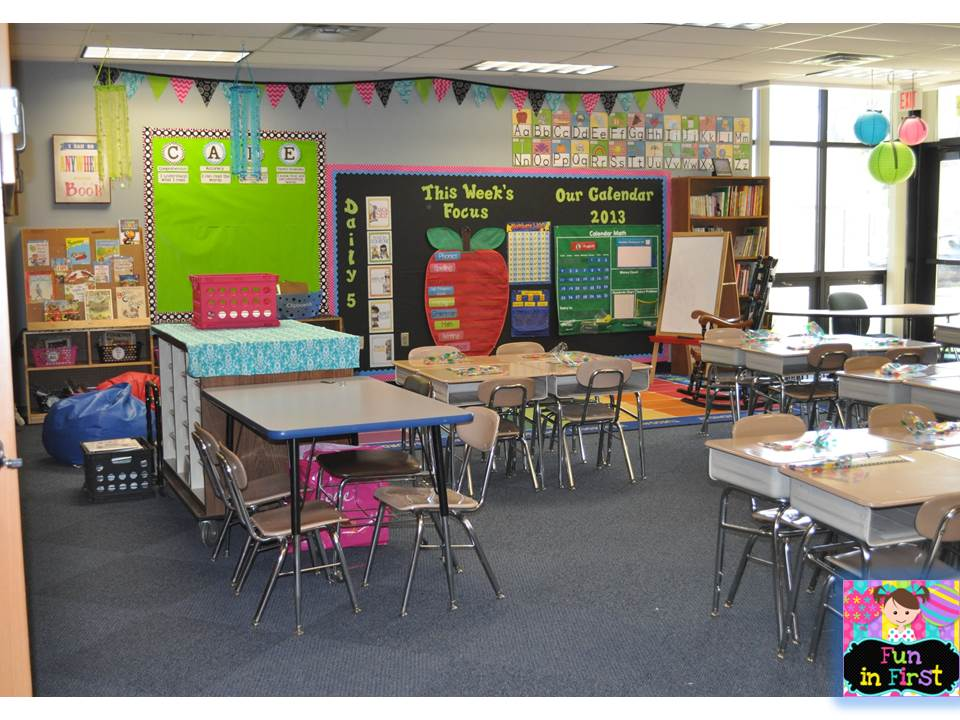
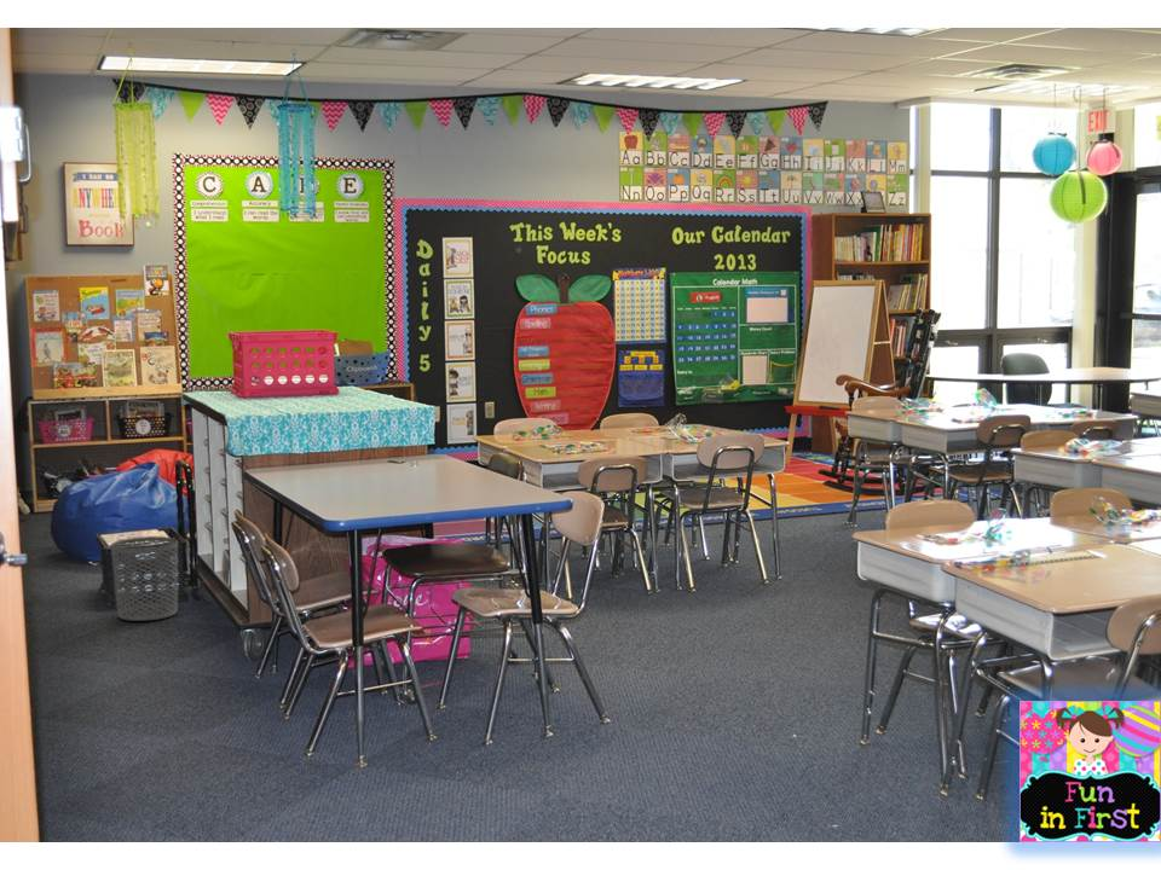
+ waste bin [110,535,179,622]
